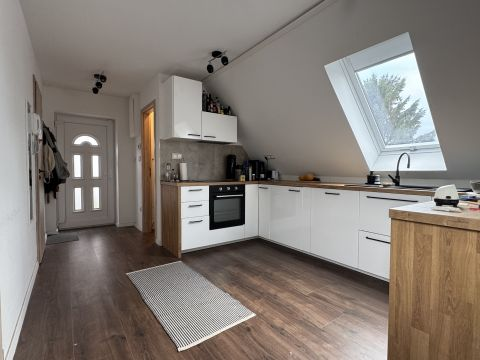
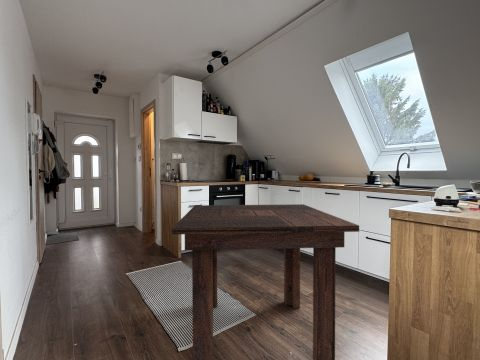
+ dining table [171,203,360,360]
